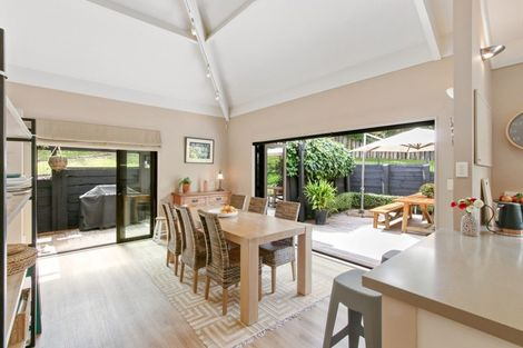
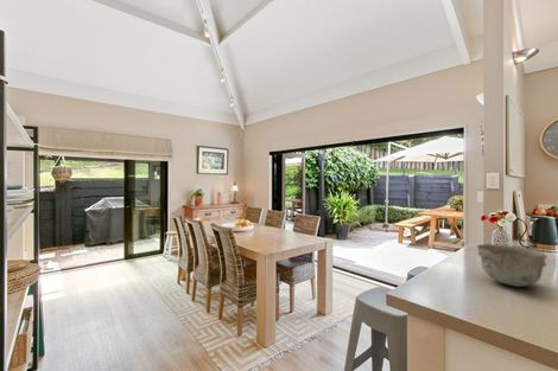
+ bowl [476,243,549,288]
